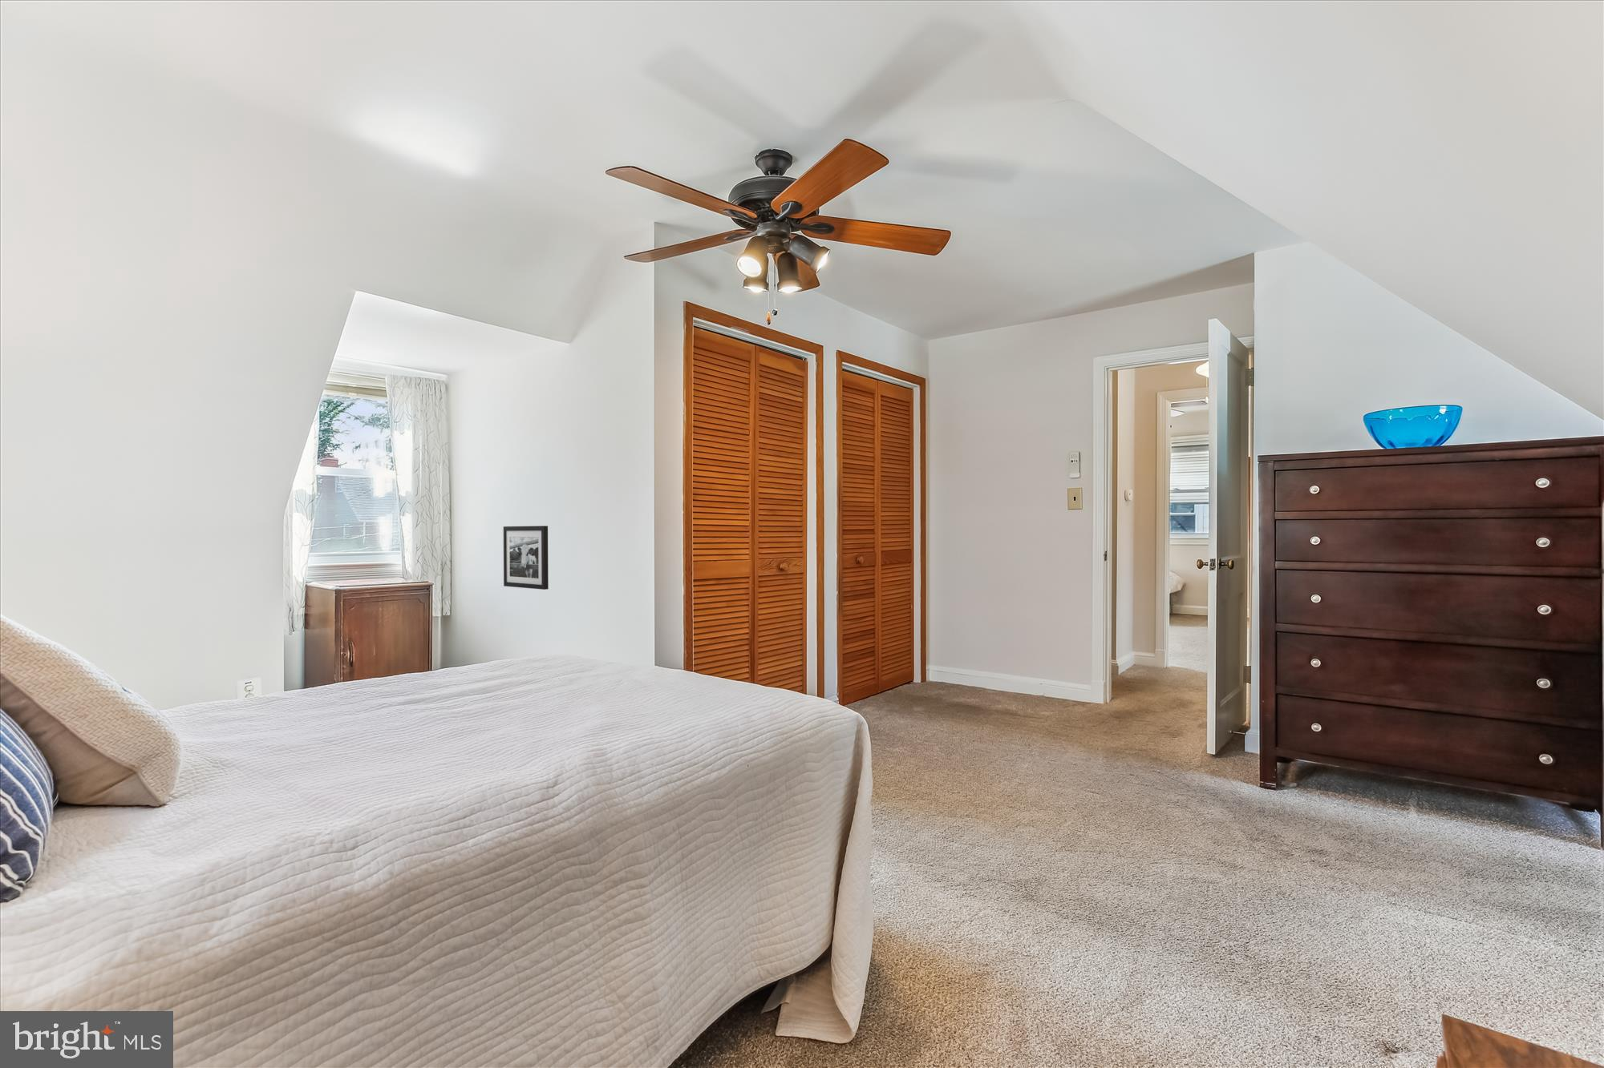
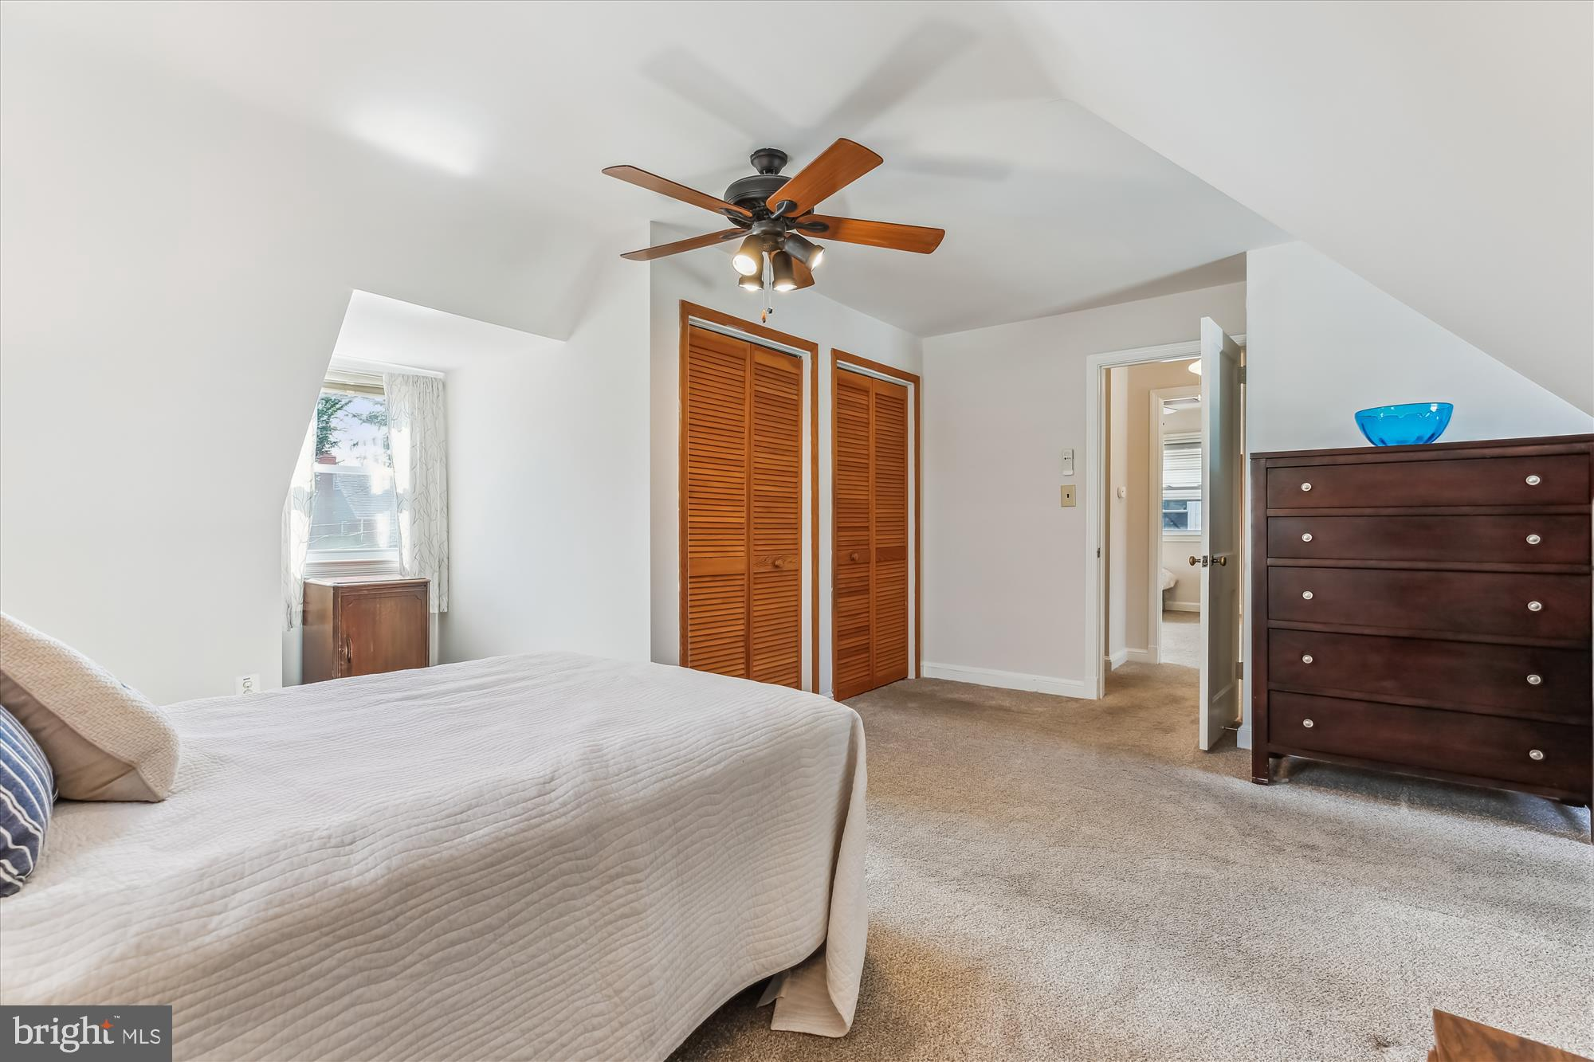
- picture frame [503,524,550,590]
